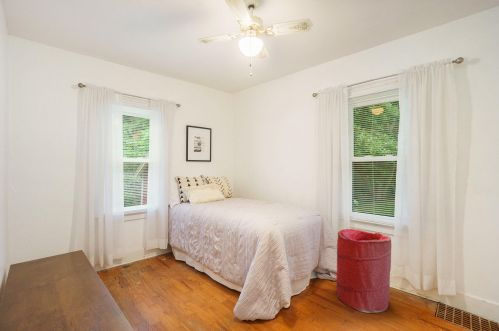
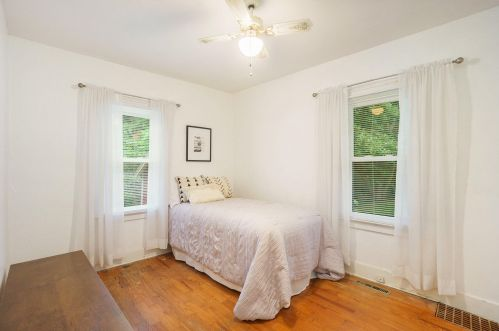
- laundry hamper [335,228,392,314]
